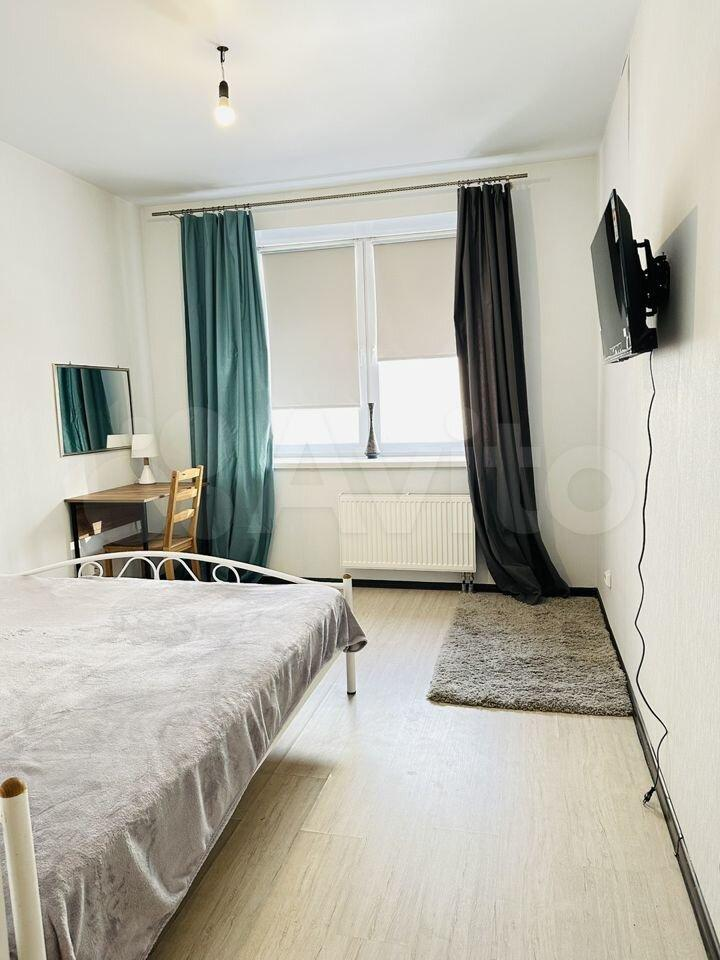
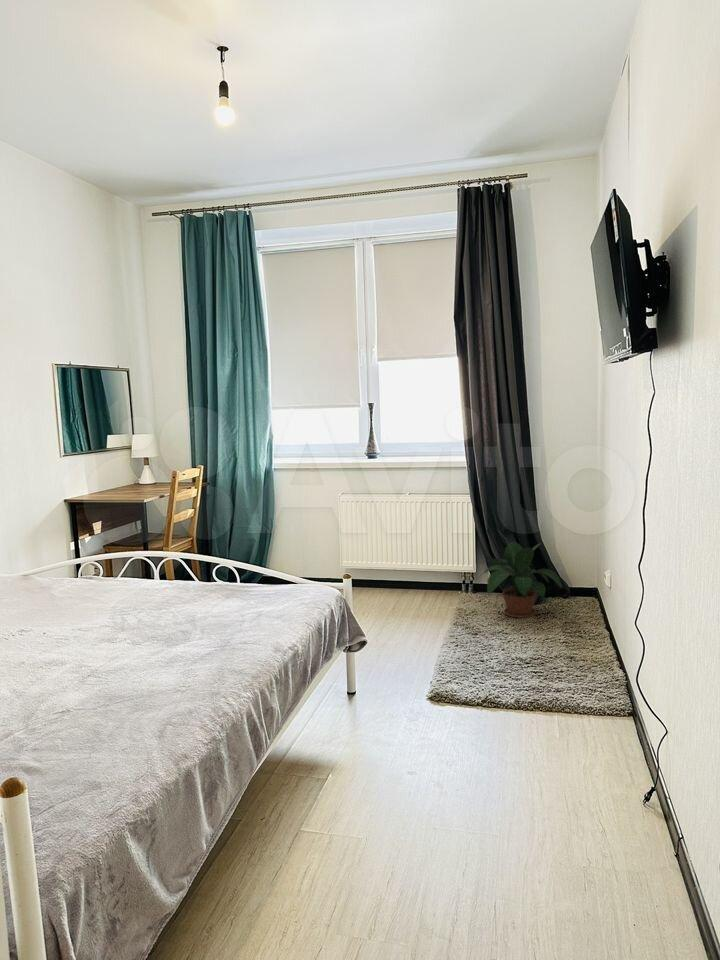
+ potted plant [476,530,563,619]
